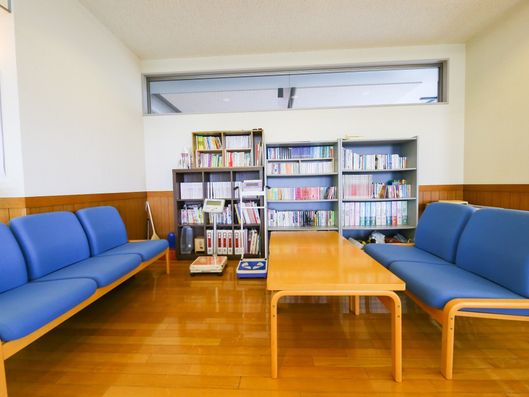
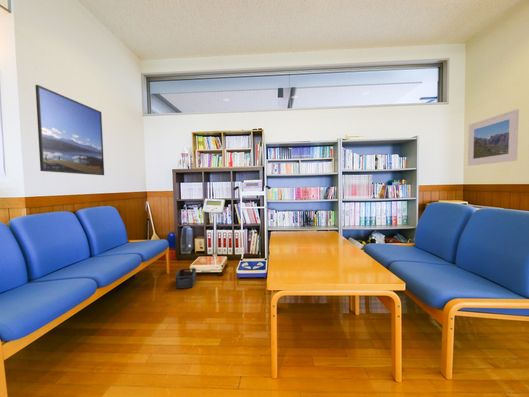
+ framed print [467,108,520,167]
+ storage bin [174,267,197,289]
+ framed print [34,84,105,176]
